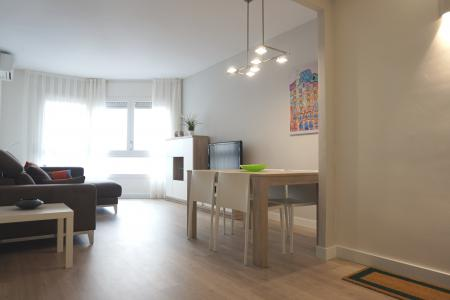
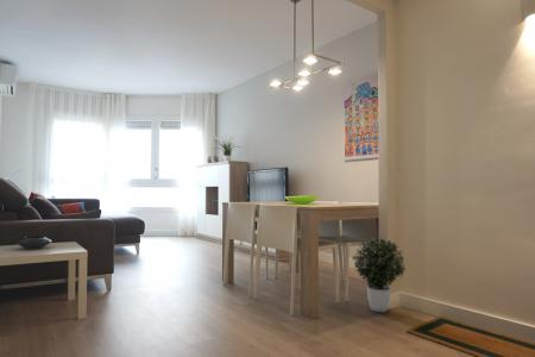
+ potted plant [351,236,407,313]
